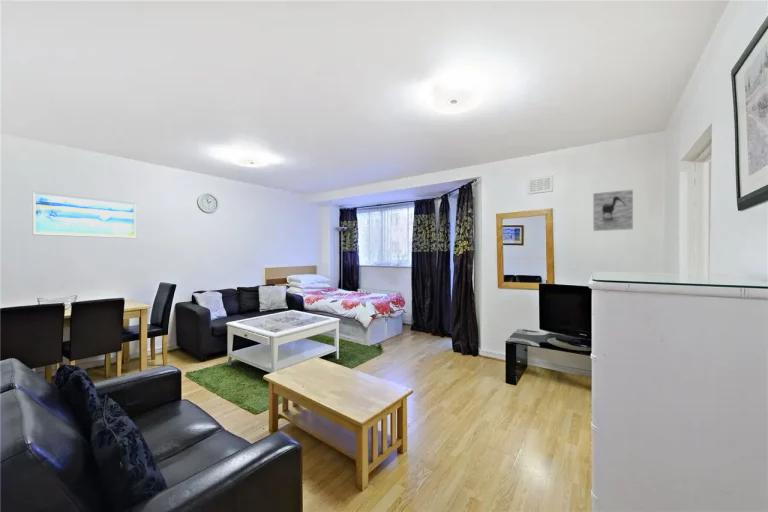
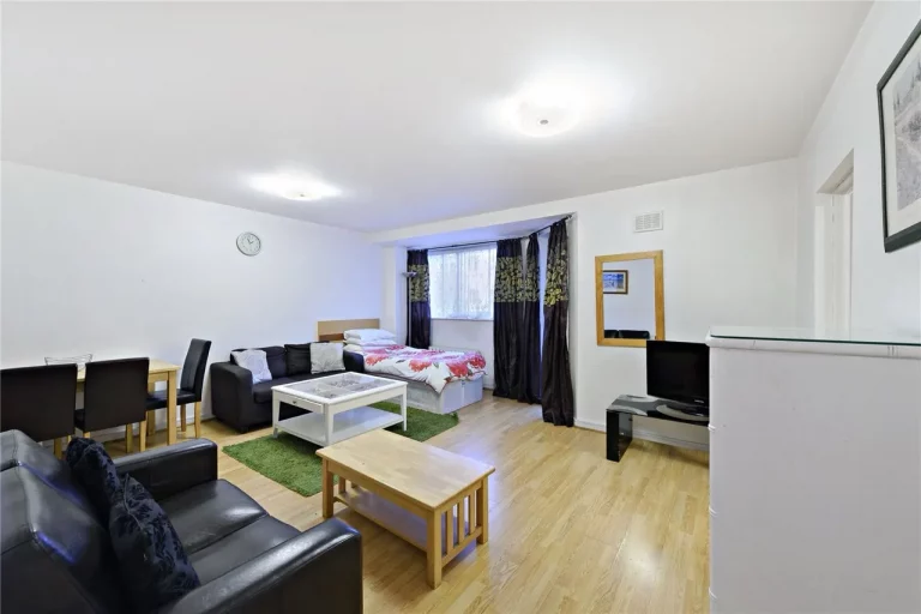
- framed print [592,188,634,232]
- wall art [30,190,138,239]
